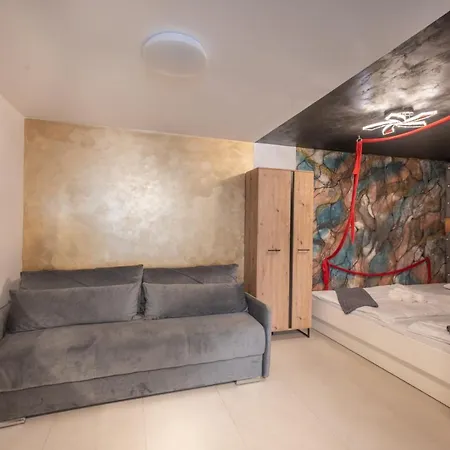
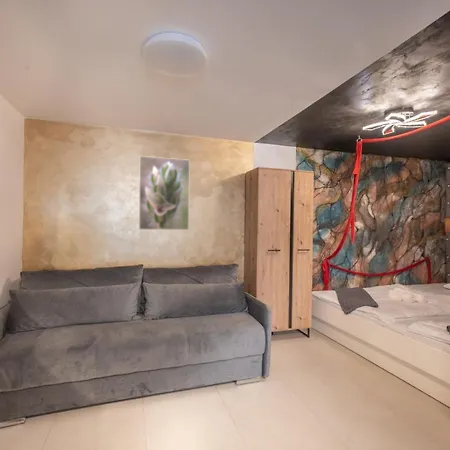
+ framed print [138,155,191,231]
